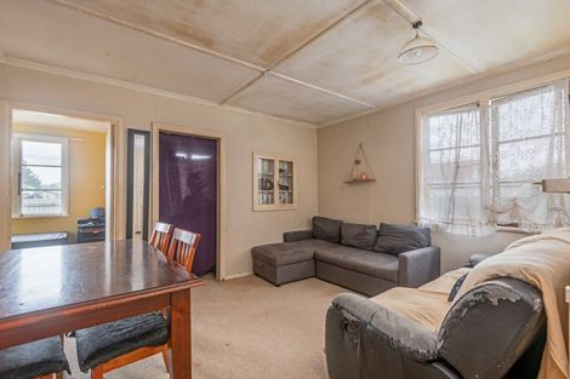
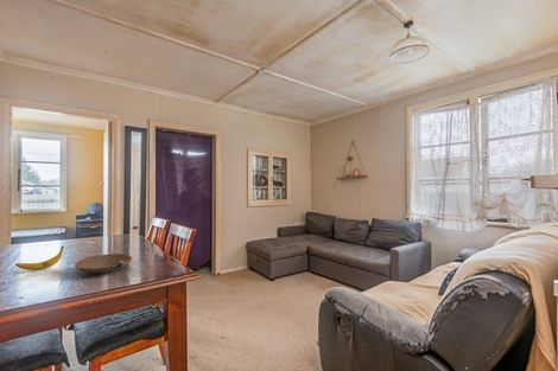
+ bowl [74,252,133,274]
+ banana [14,245,65,271]
